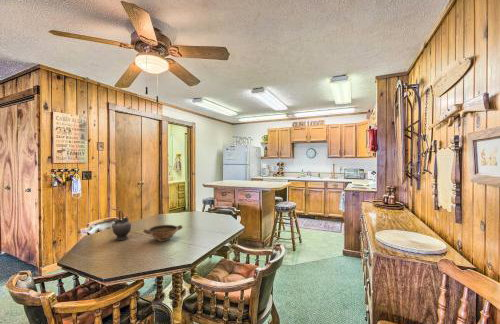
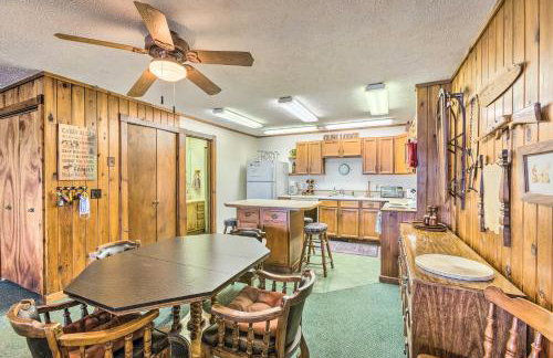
- bowl [142,224,184,242]
- teapot [111,209,132,241]
